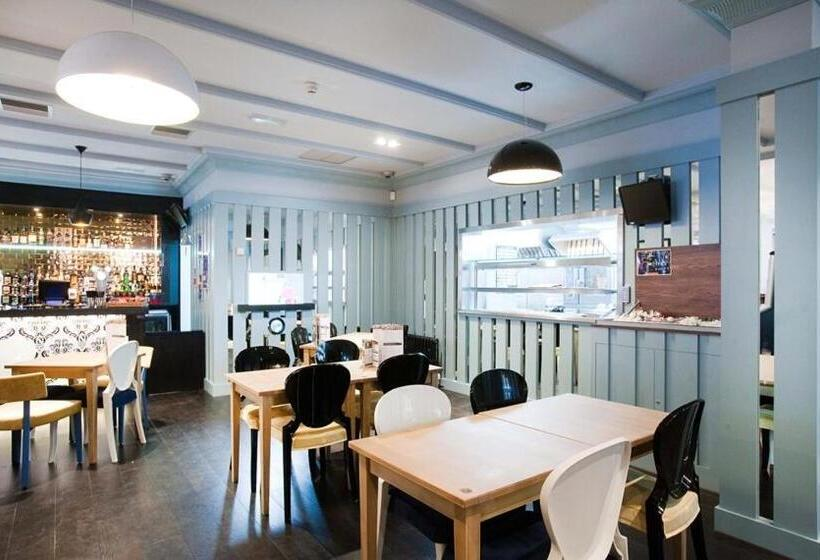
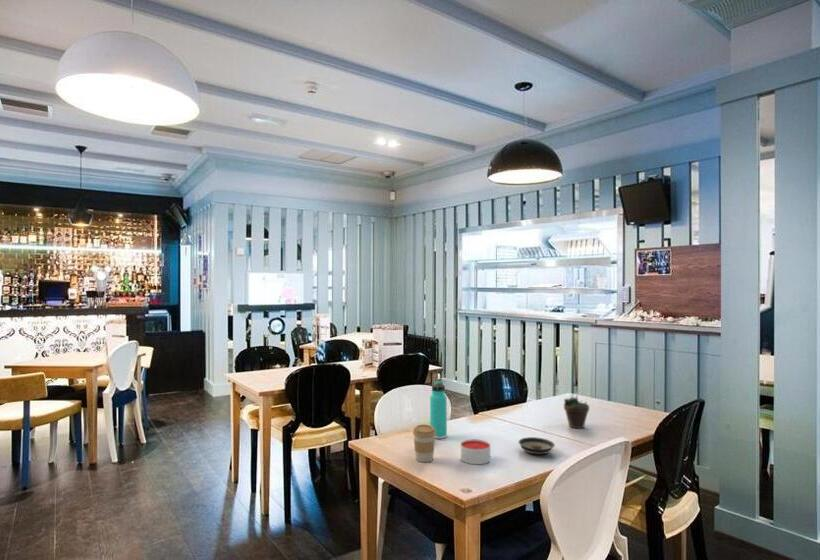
+ candle [460,438,491,465]
+ succulent plant [563,387,590,430]
+ coffee cup [412,424,436,463]
+ thermos bottle [429,379,448,440]
+ saucer [518,436,556,455]
